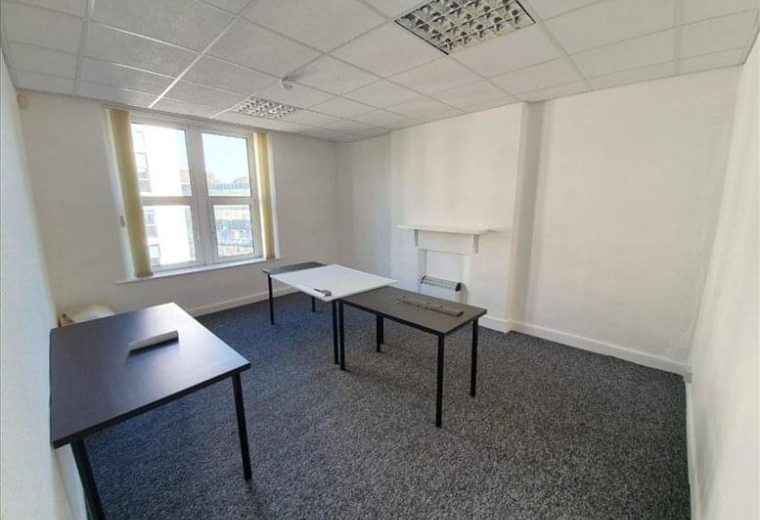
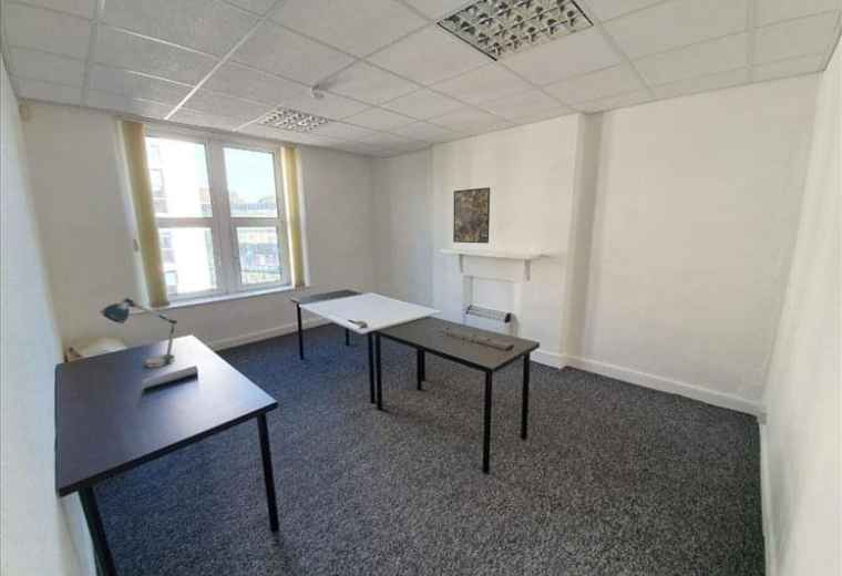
+ desk lamp [100,296,178,369]
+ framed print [452,186,491,245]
